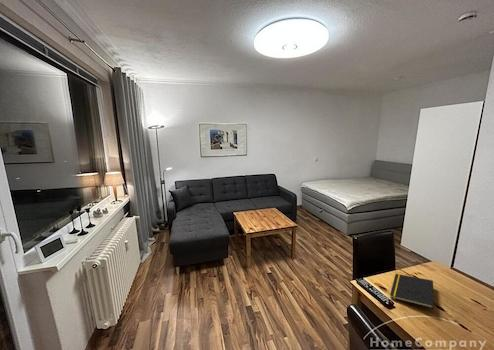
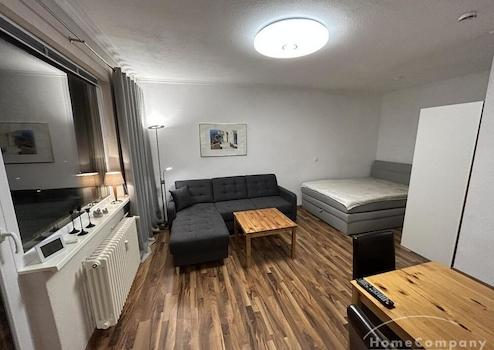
- notepad [389,273,435,309]
